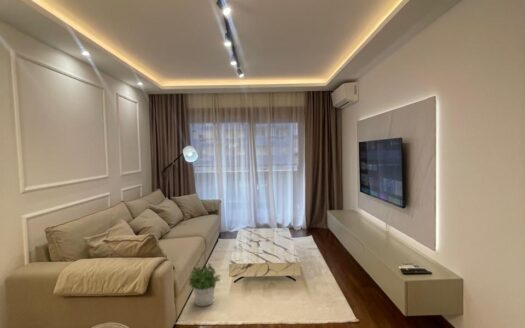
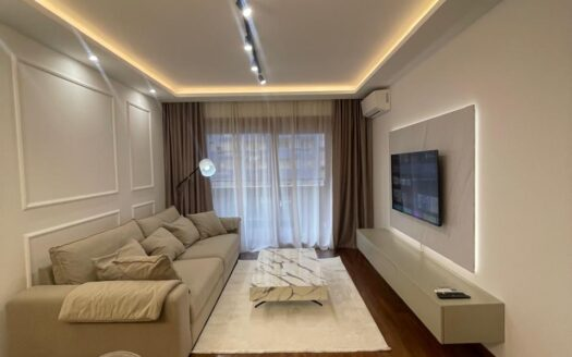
- potted plant [187,263,222,307]
